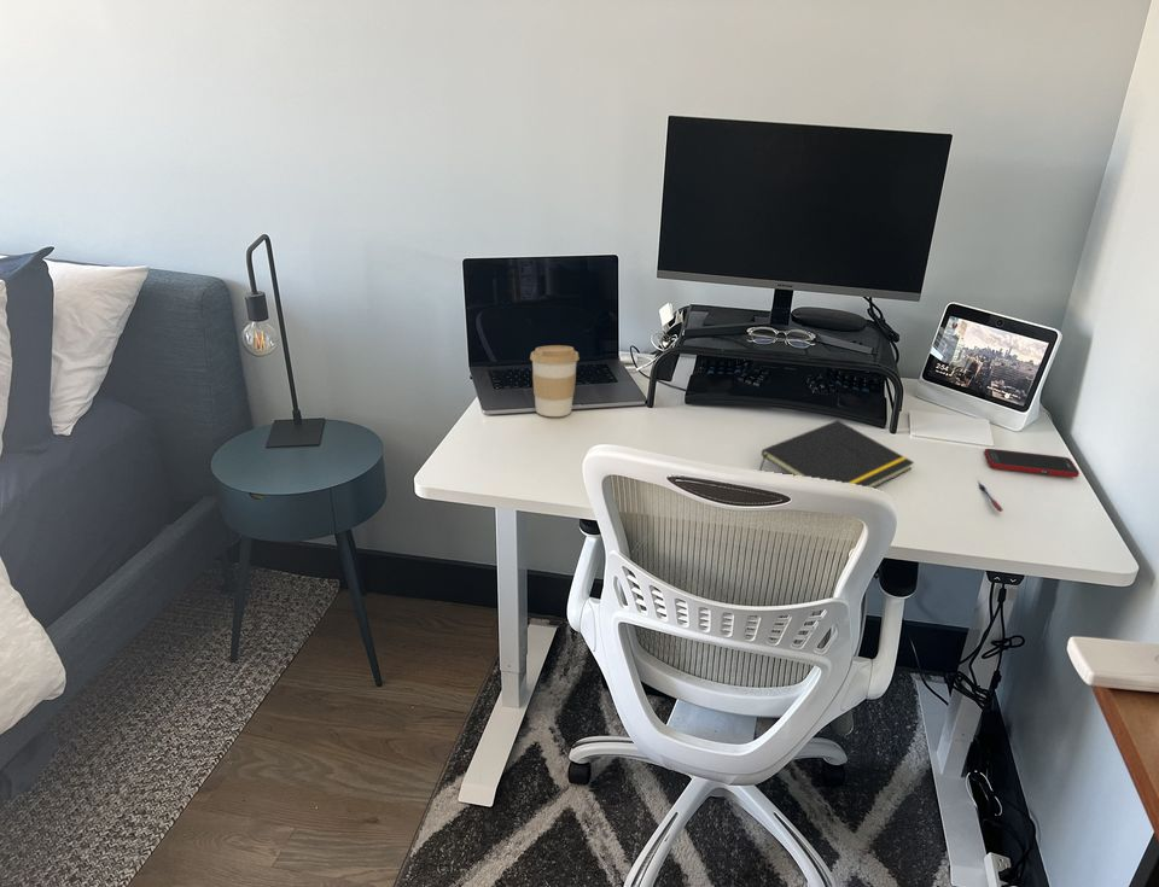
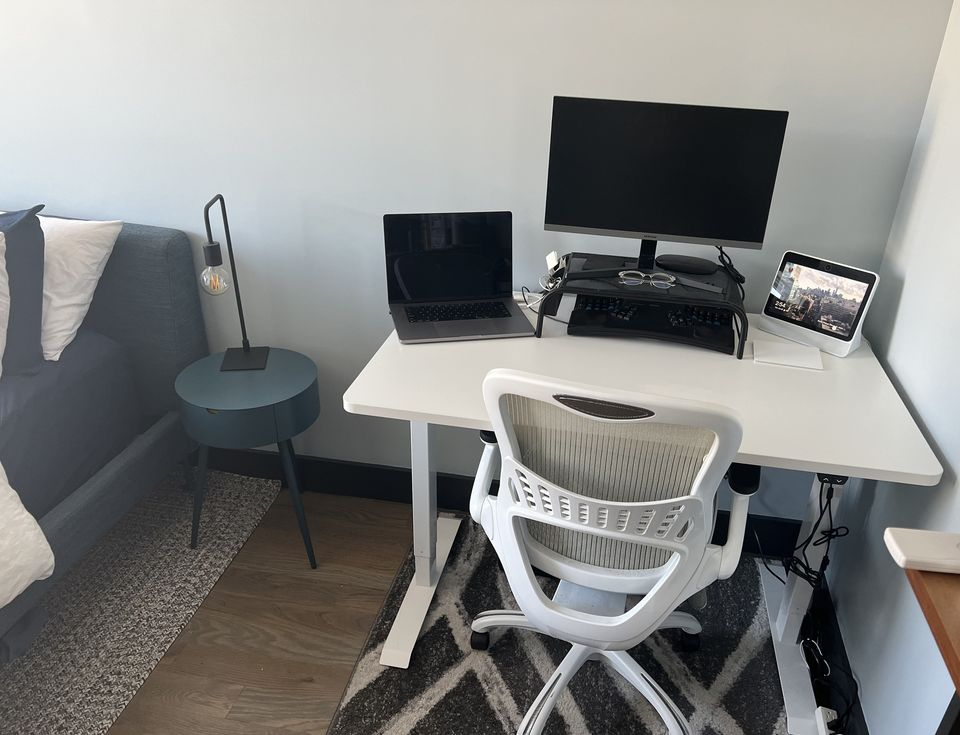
- cell phone [983,448,1081,478]
- pen [977,480,1004,513]
- notepad [758,419,915,489]
- coffee cup [529,344,581,418]
